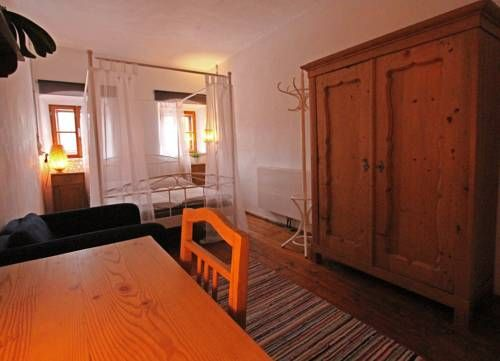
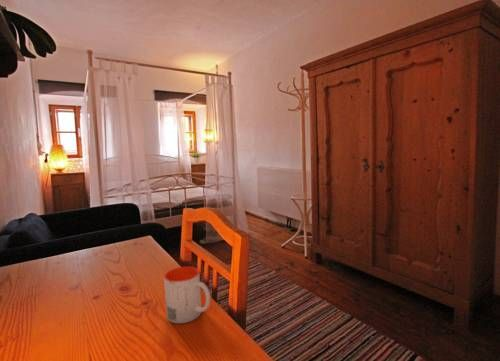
+ mug [163,266,211,324]
